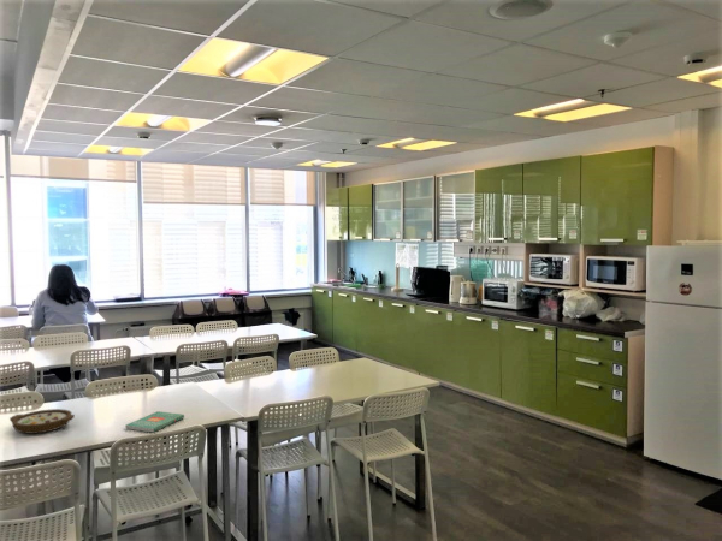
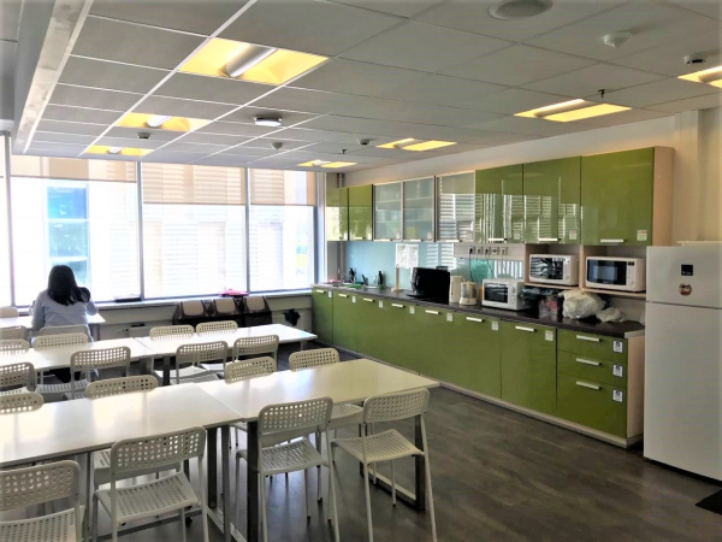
- book [124,410,185,434]
- bowl [8,408,76,435]
